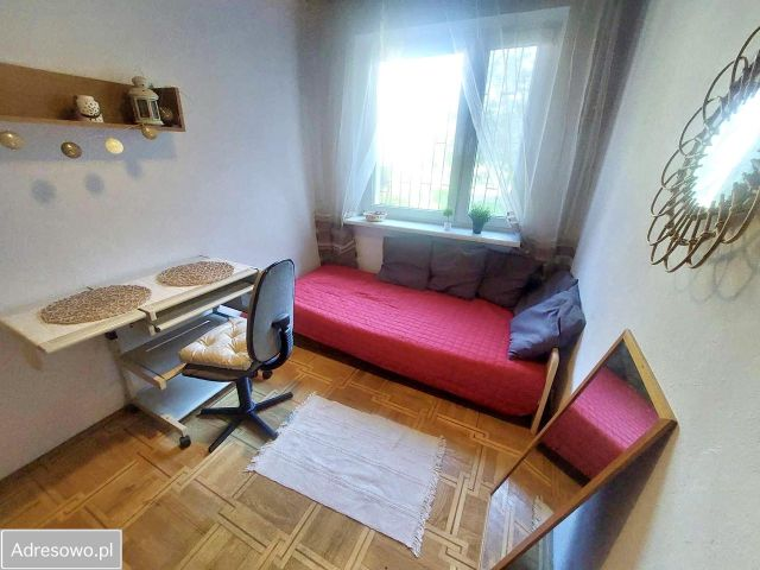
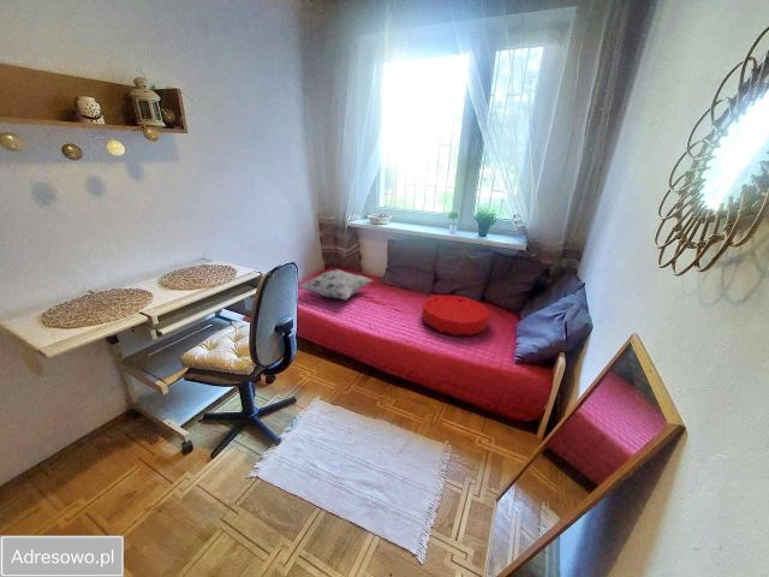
+ cushion [421,295,490,338]
+ decorative pillow [298,268,375,301]
